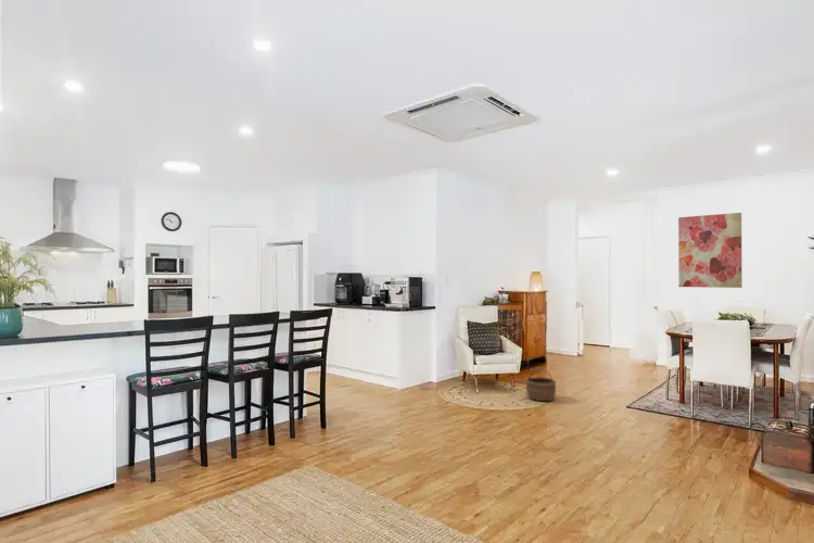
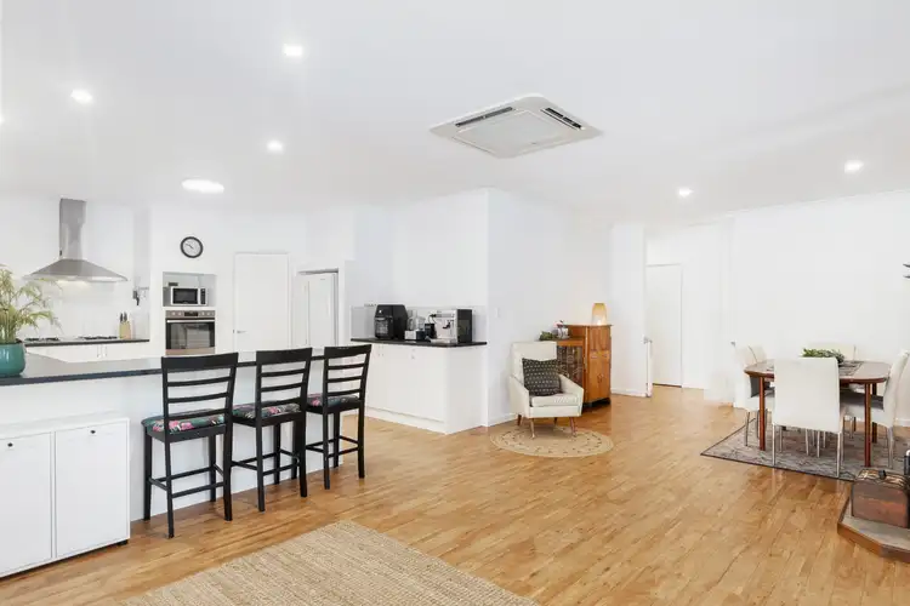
- wicker basket [524,366,557,402]
- wall art [677,212,743,289]
